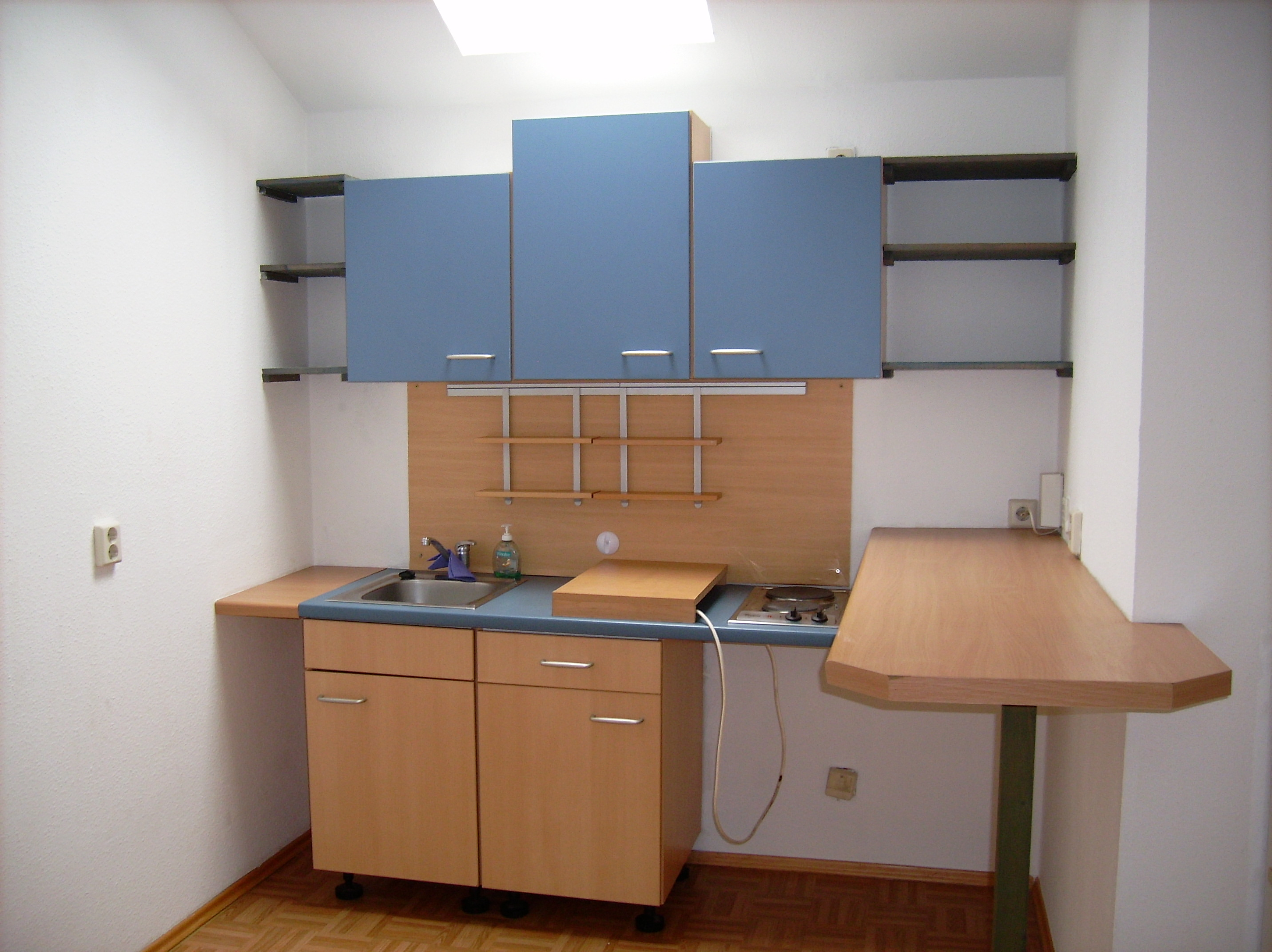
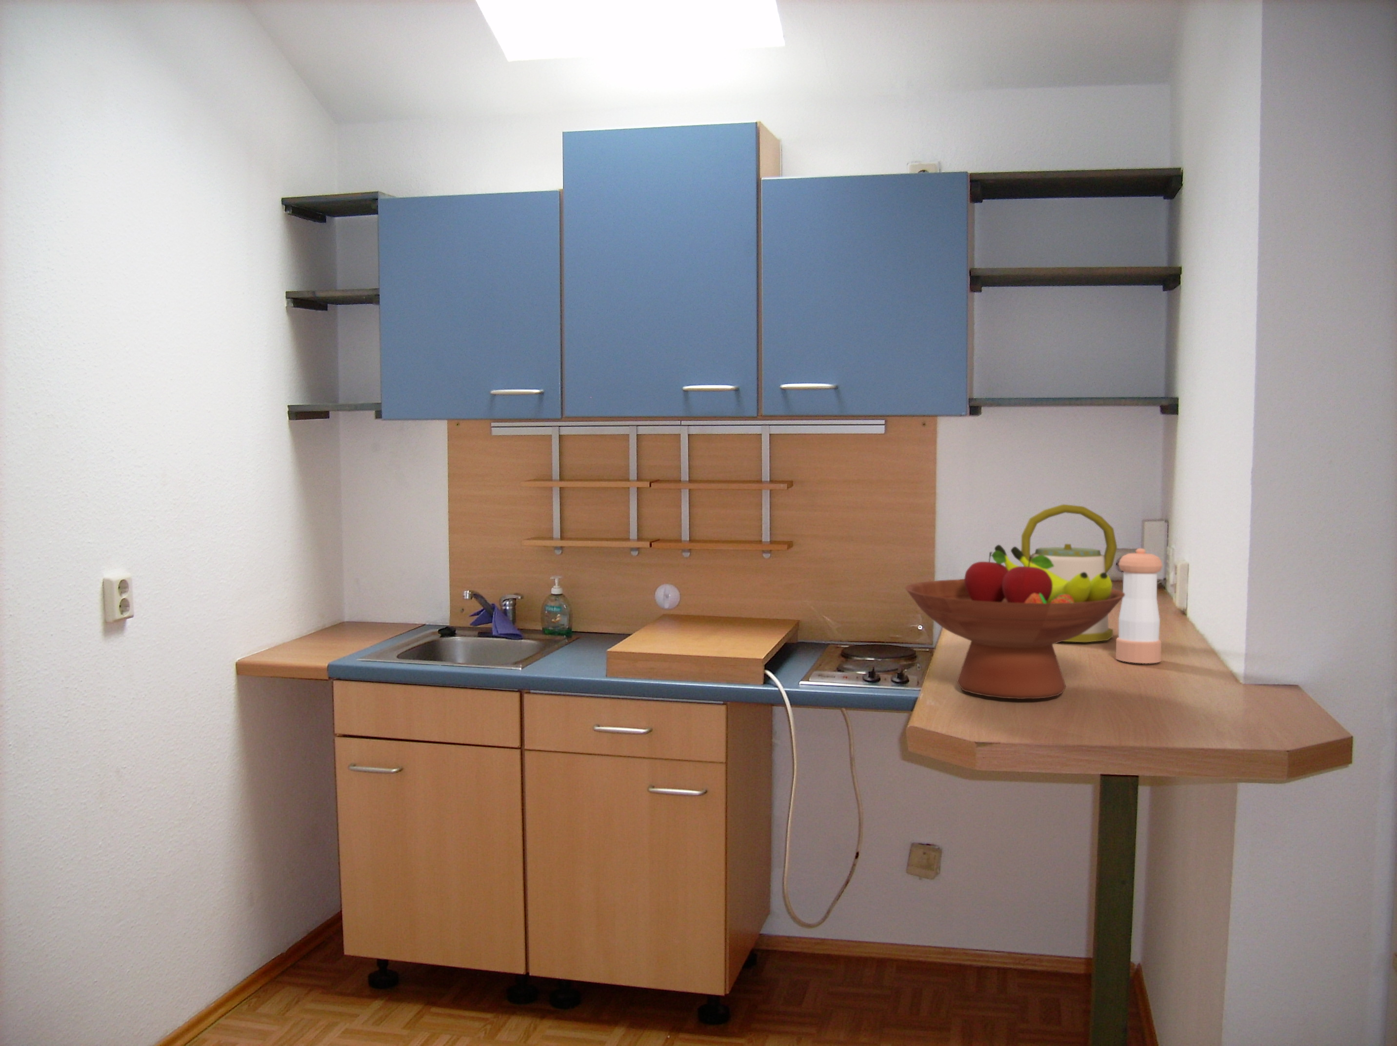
+ pepper shaker [1116,548,1163,664]
+ kettle [1020,503,1118,643]
+ fruit bowl [905,544,1125,700]
